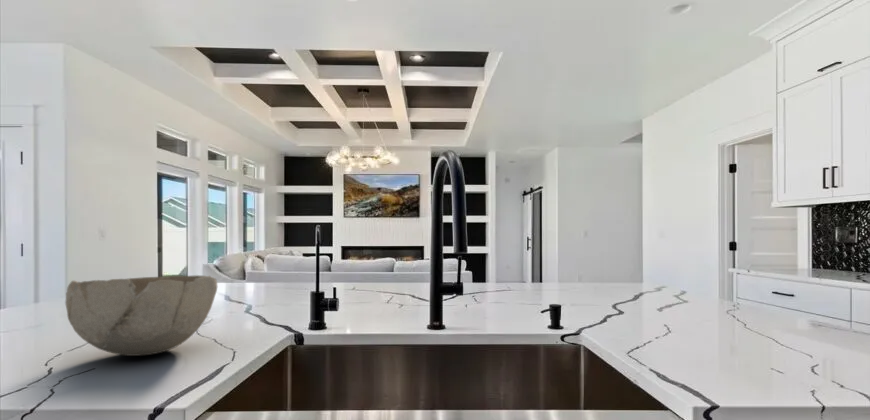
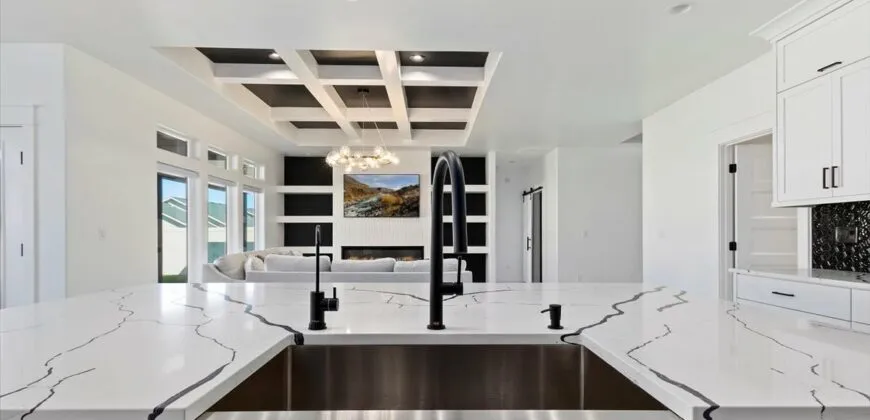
- bowl [64,274,218,357]
